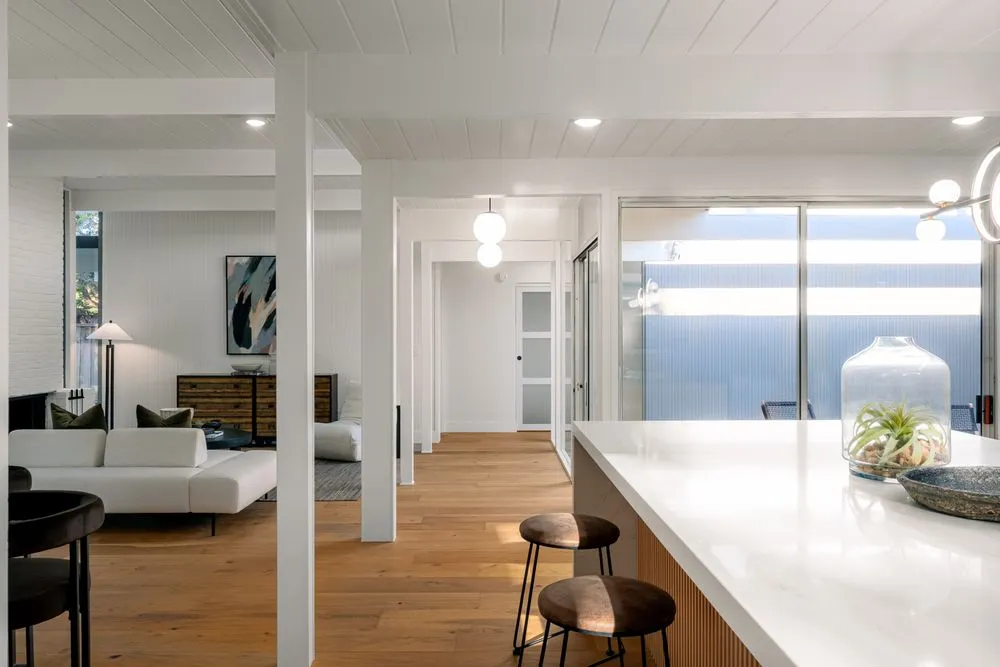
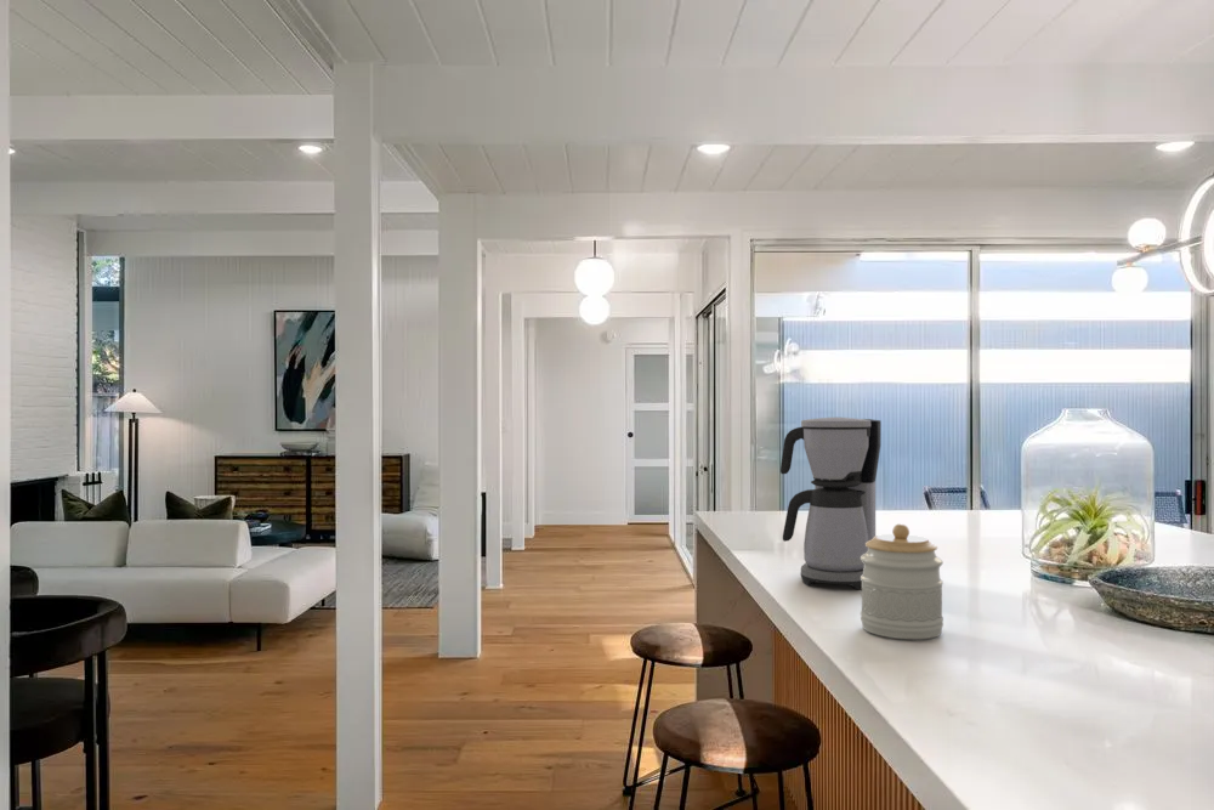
+ jar [860,522,944,640]
+ coffee maker [779,417,883,590]
